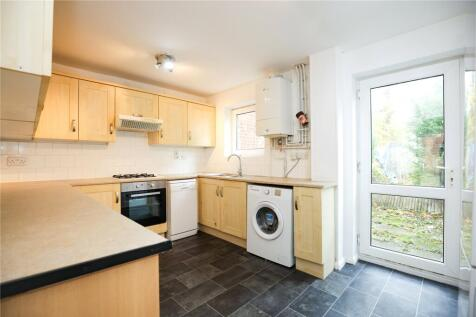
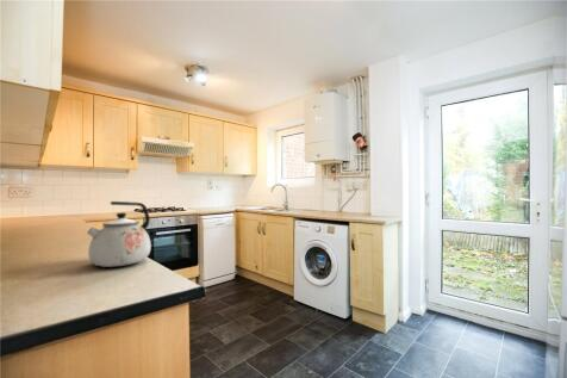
+ kettle [86,200,152,268]
